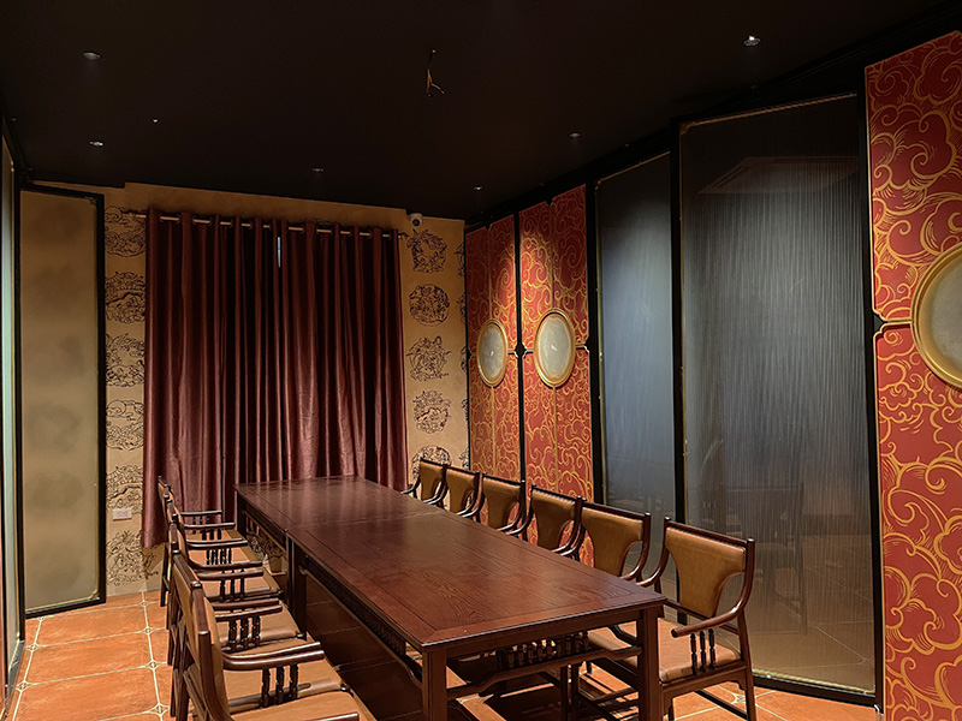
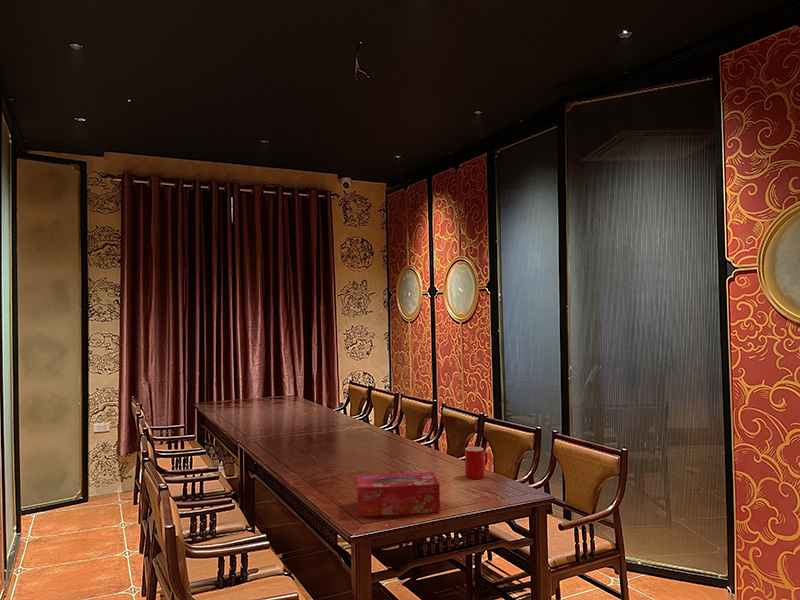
+ cup [464,446,489,480]
+ tissue box [356,471,441,517]
